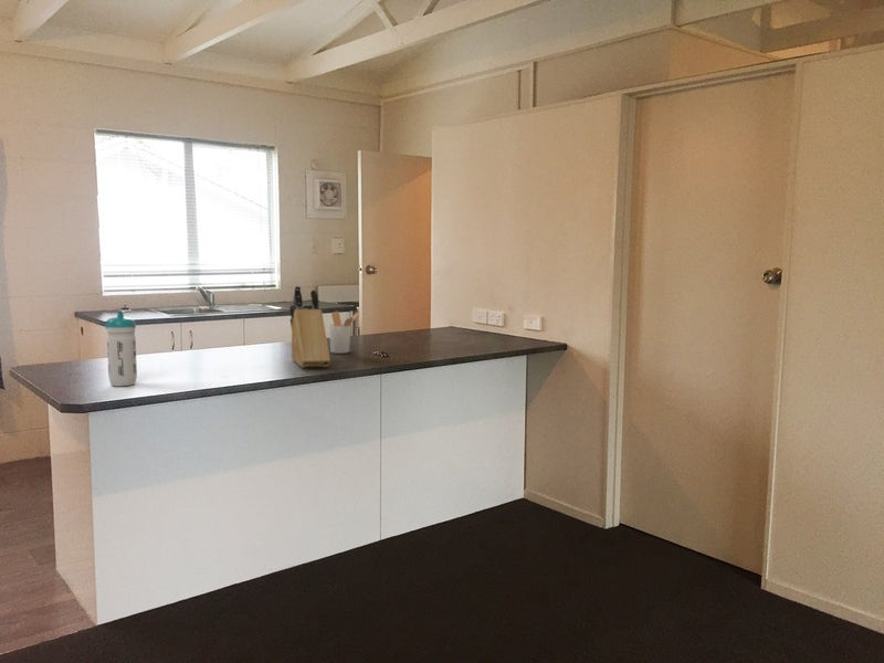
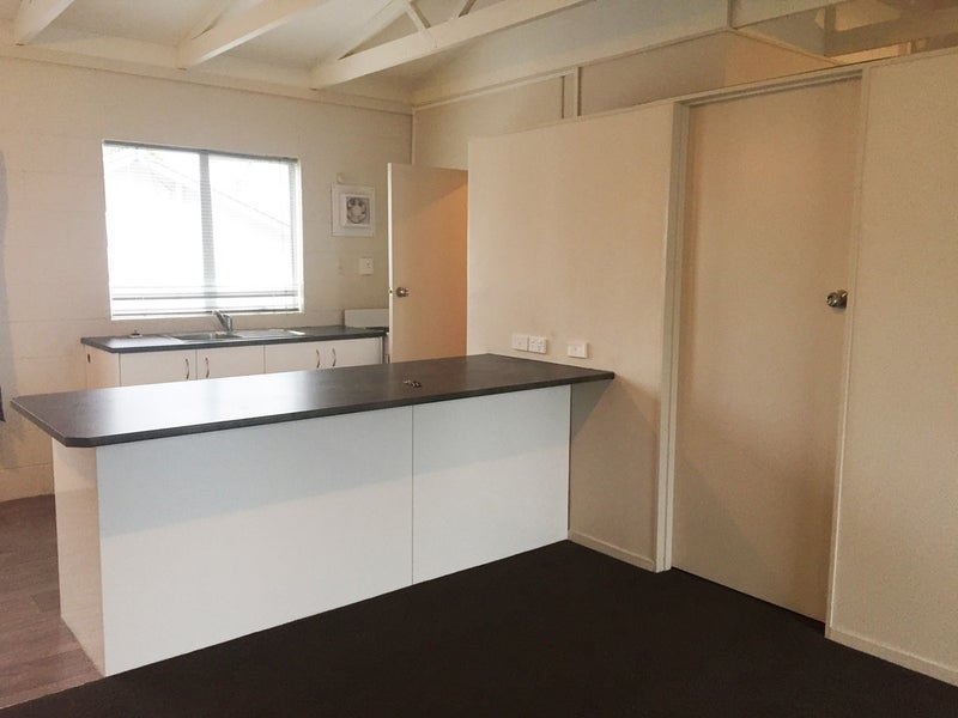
- knife block [288,285,332,369]
- utensil holder [328,311,360,355]
- water bottle [105,309,138,387]
